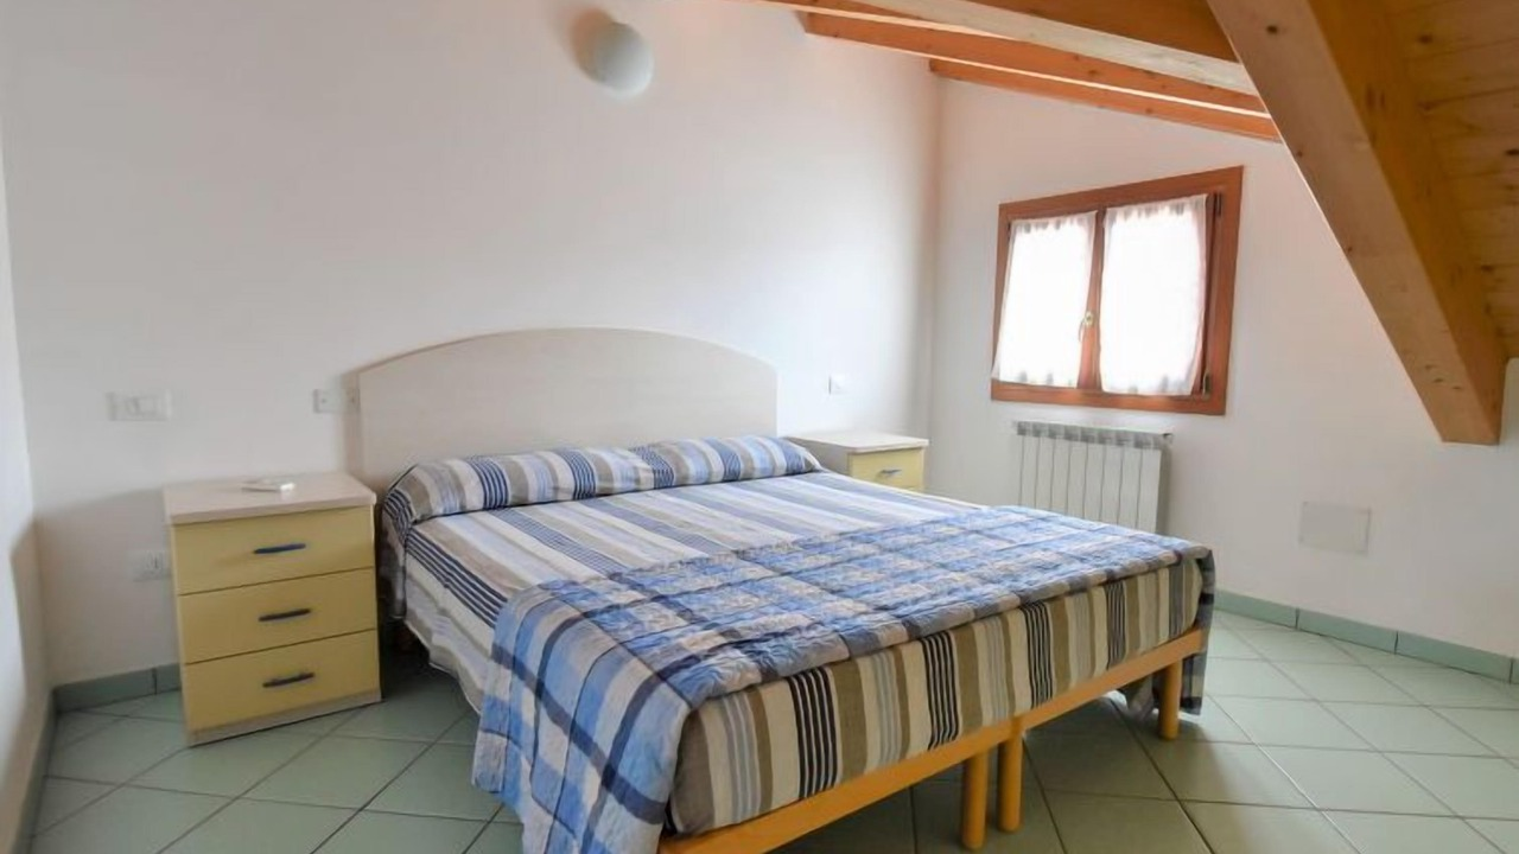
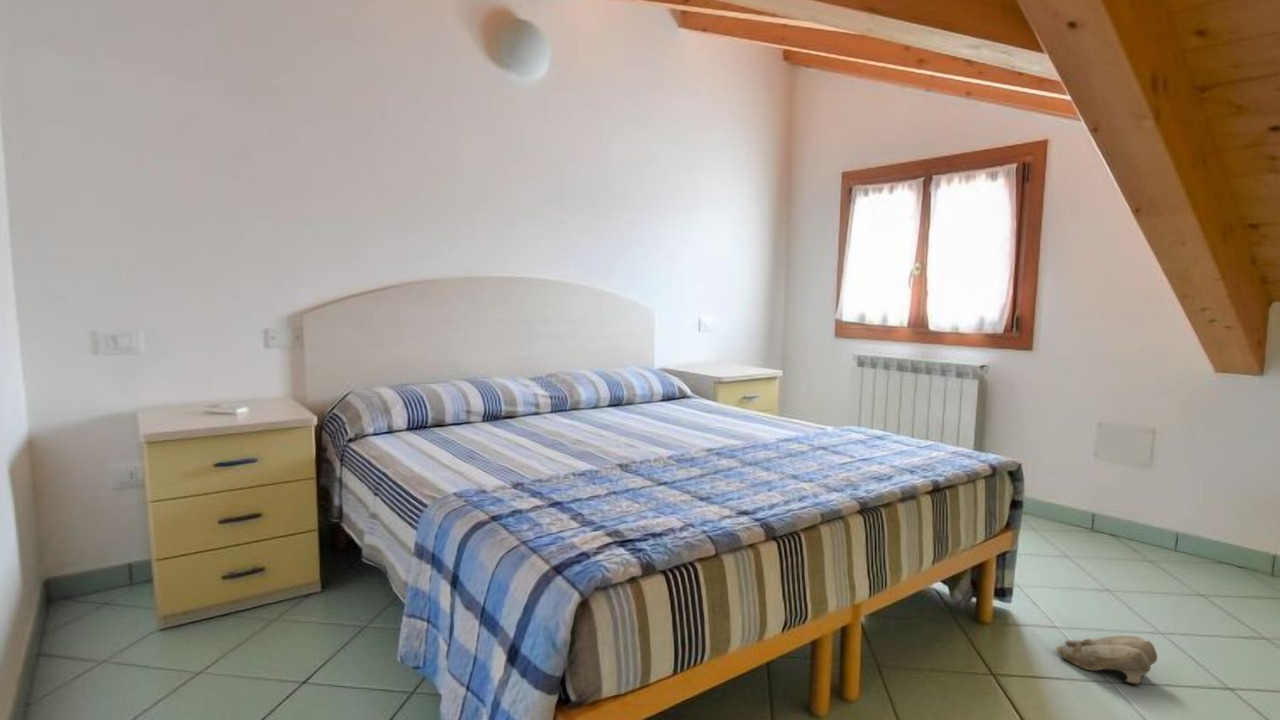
+ slippers [1056,634,1158,686]
